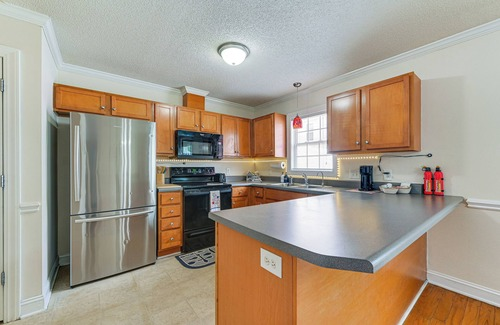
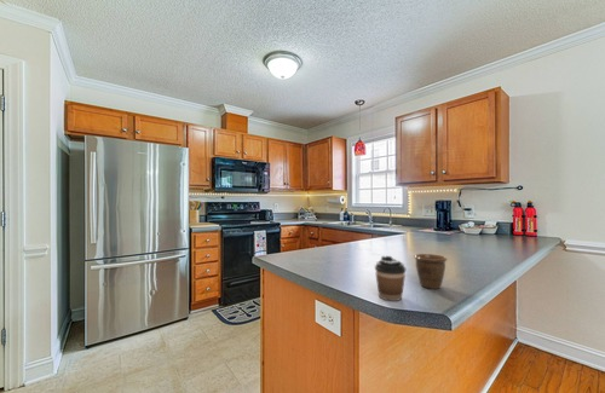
+ mug [413,253,449,290]
+ coffee cup [374,255,407,302]
